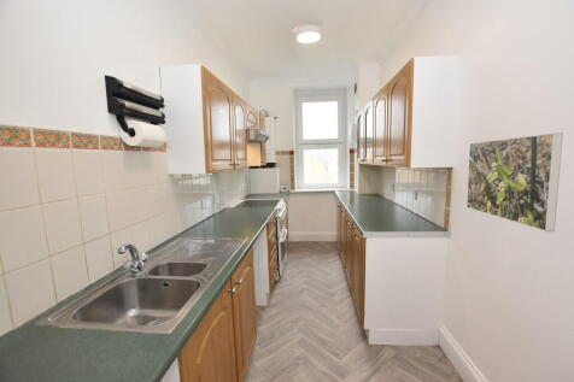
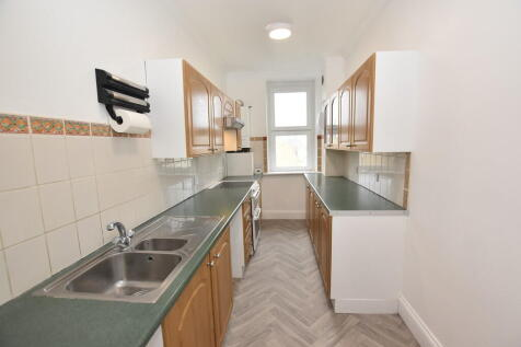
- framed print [465,131,564,233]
